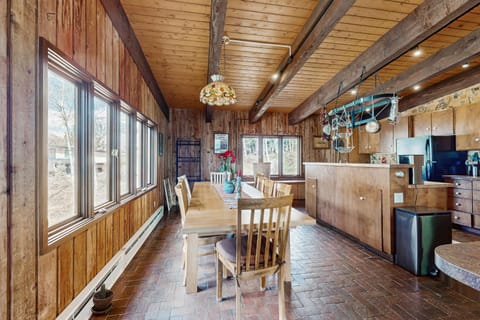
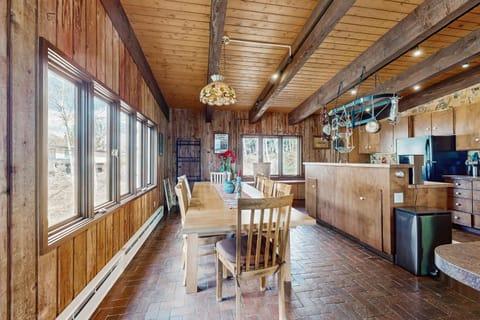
- potted plant [90,283,115,316]
